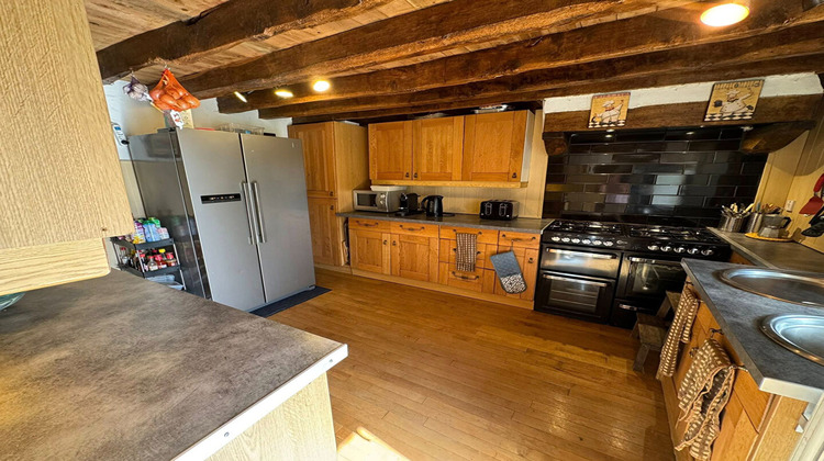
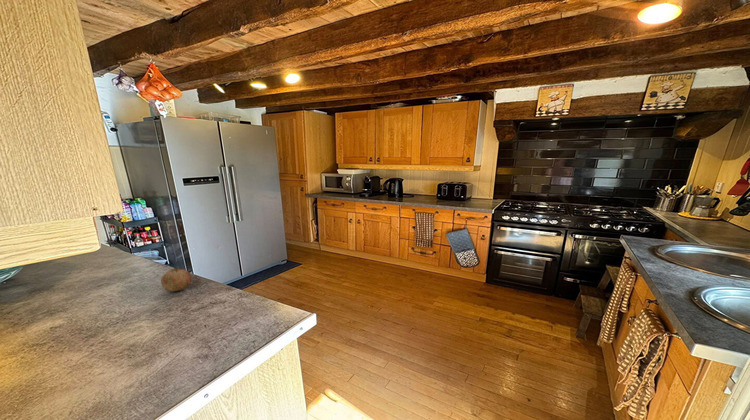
+ fruit [160,265,192,292]
